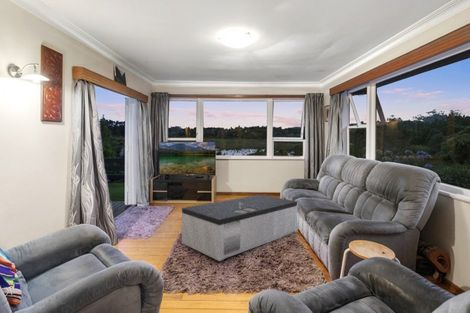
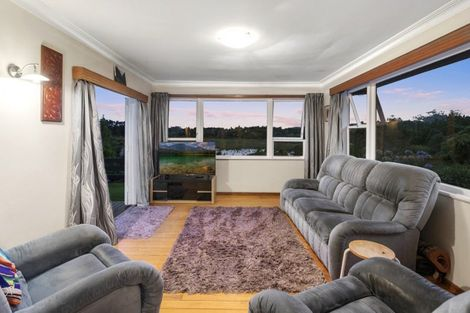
- coffee table [181,194,299,262]
